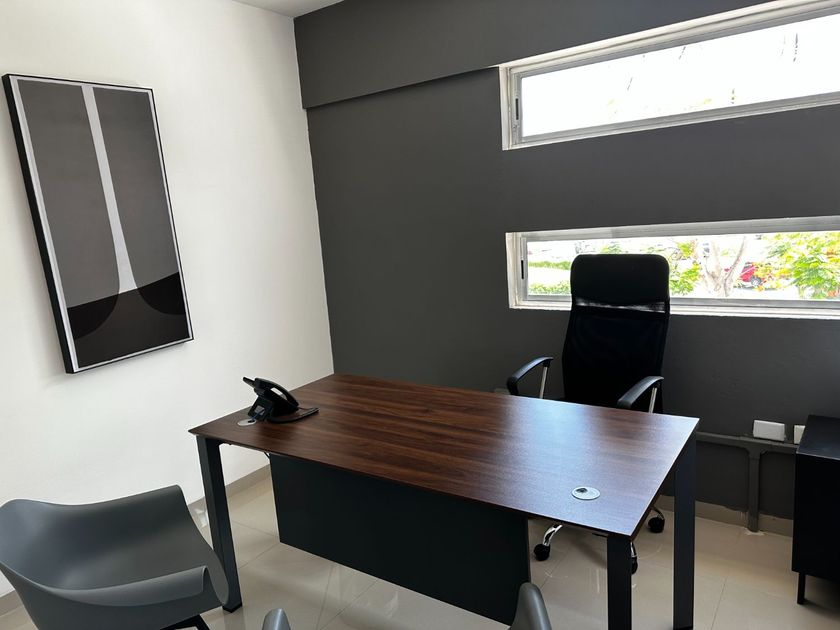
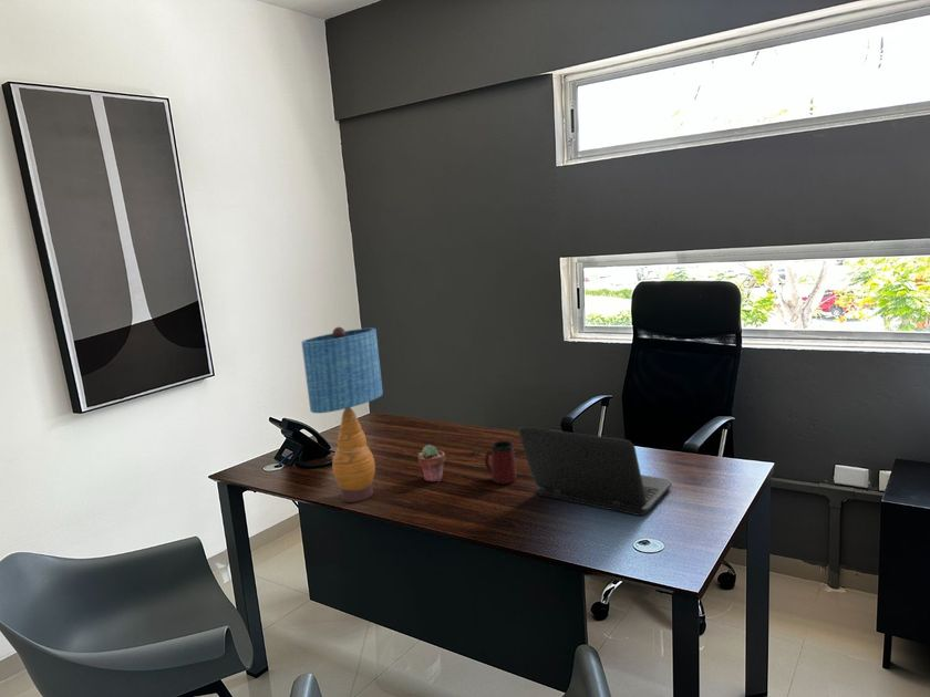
+ laptop [517,426,673,517]
+ mug [484,440,518,485]
+ potted succulent [417,444,446,482]
+ table lamp [300,326,384,503]
